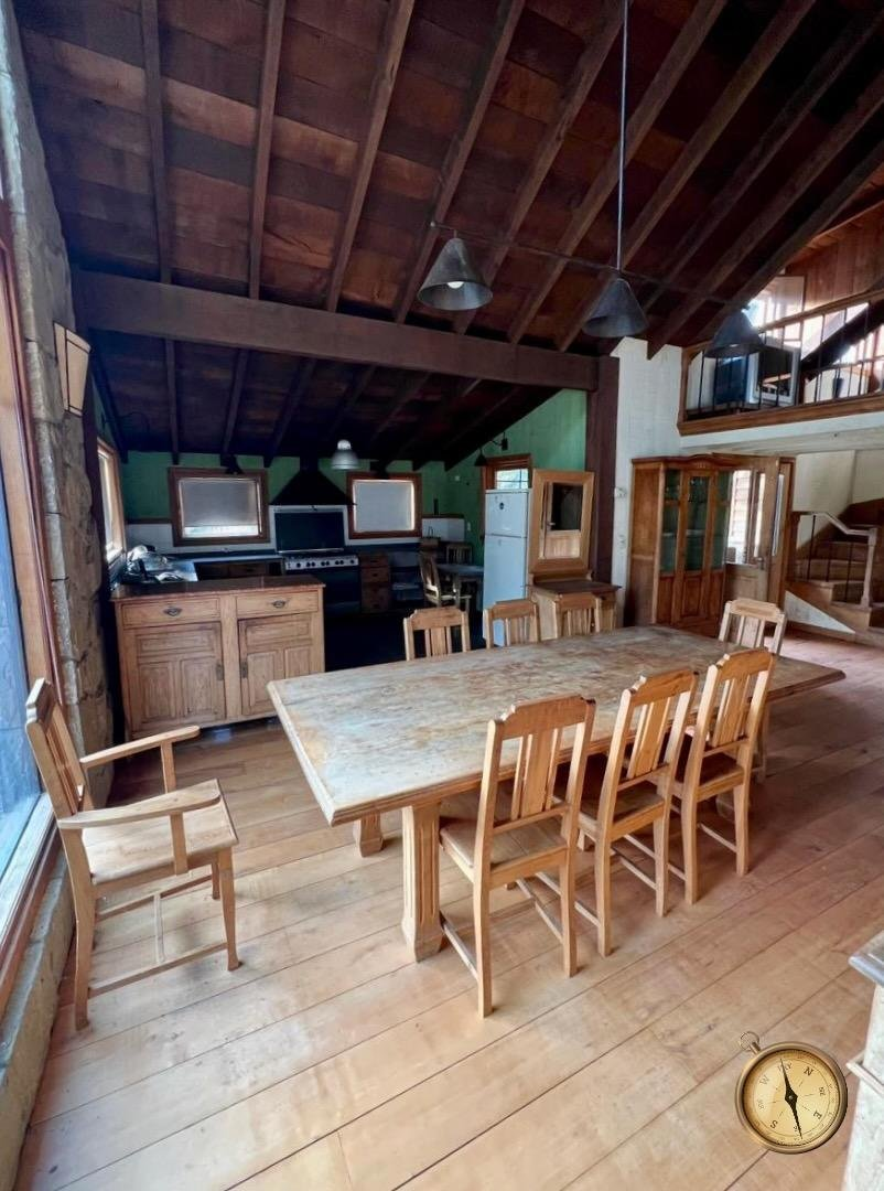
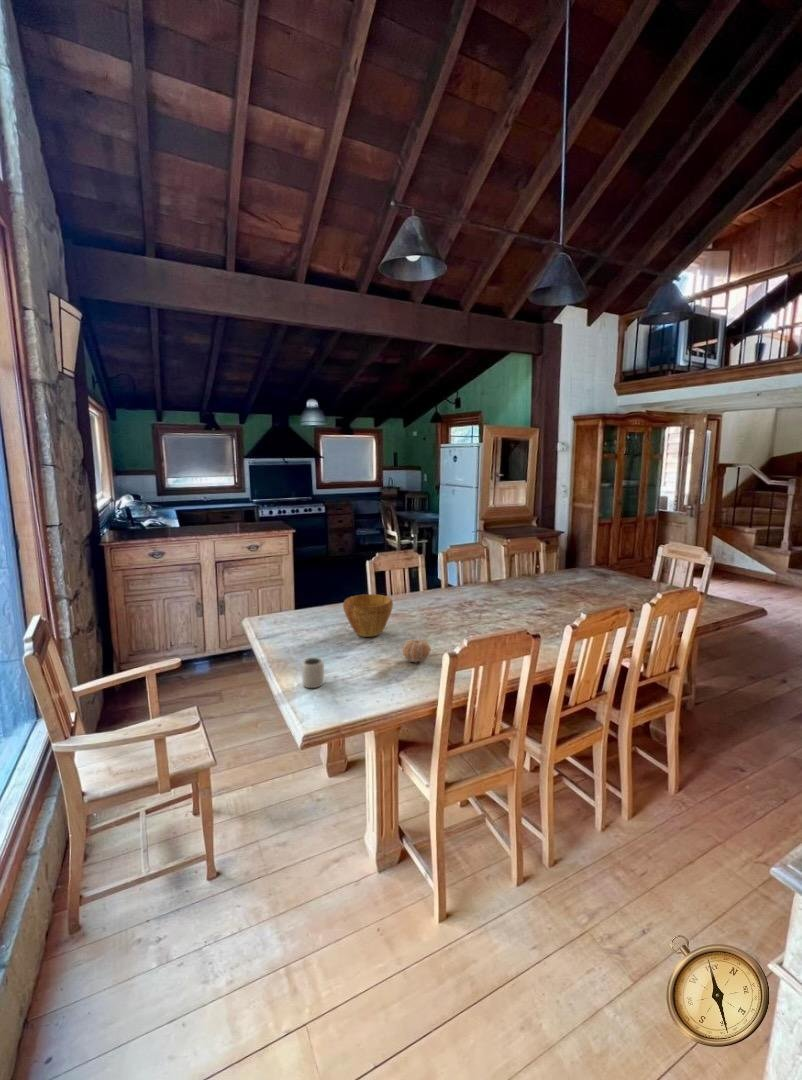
+ bowl [342,593,394,638]
+ fruit [401,638,432,664]
+ cup [301,656,325,689]
